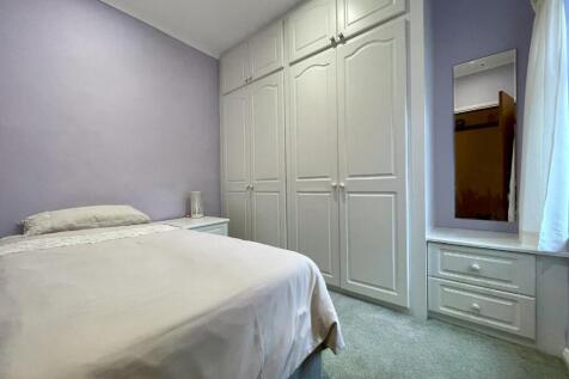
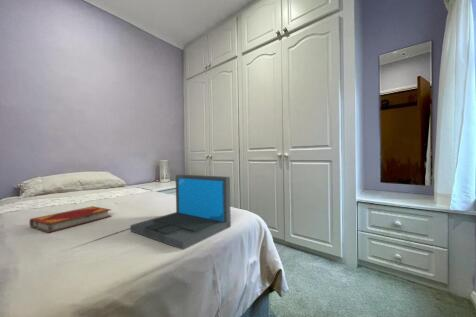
+ laptop [129,173,232,250]
+ hardback book [29,205,112,234]
